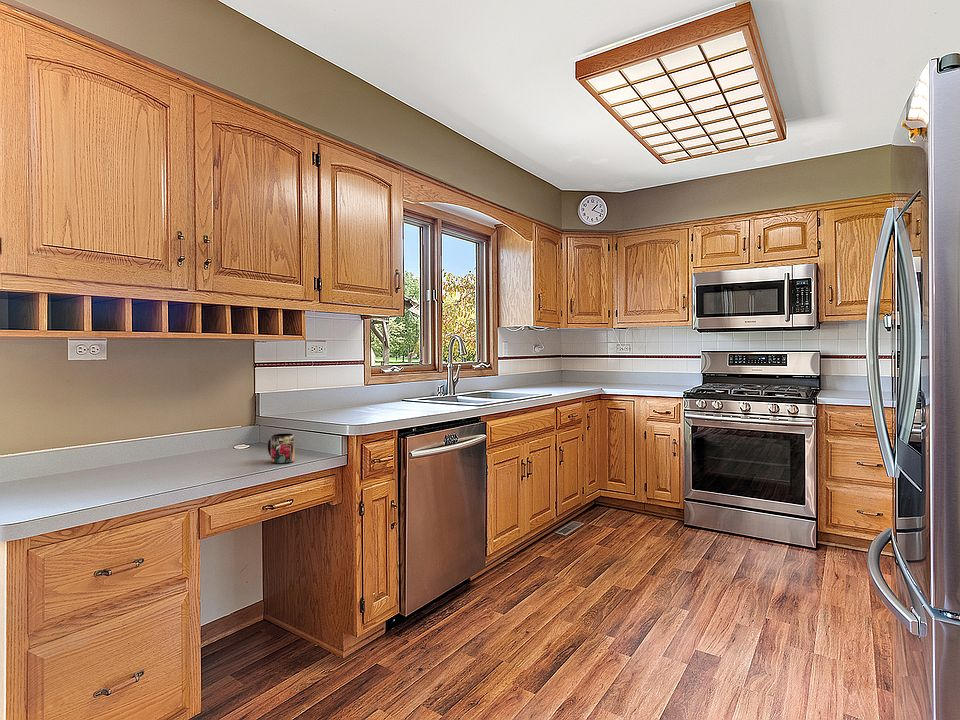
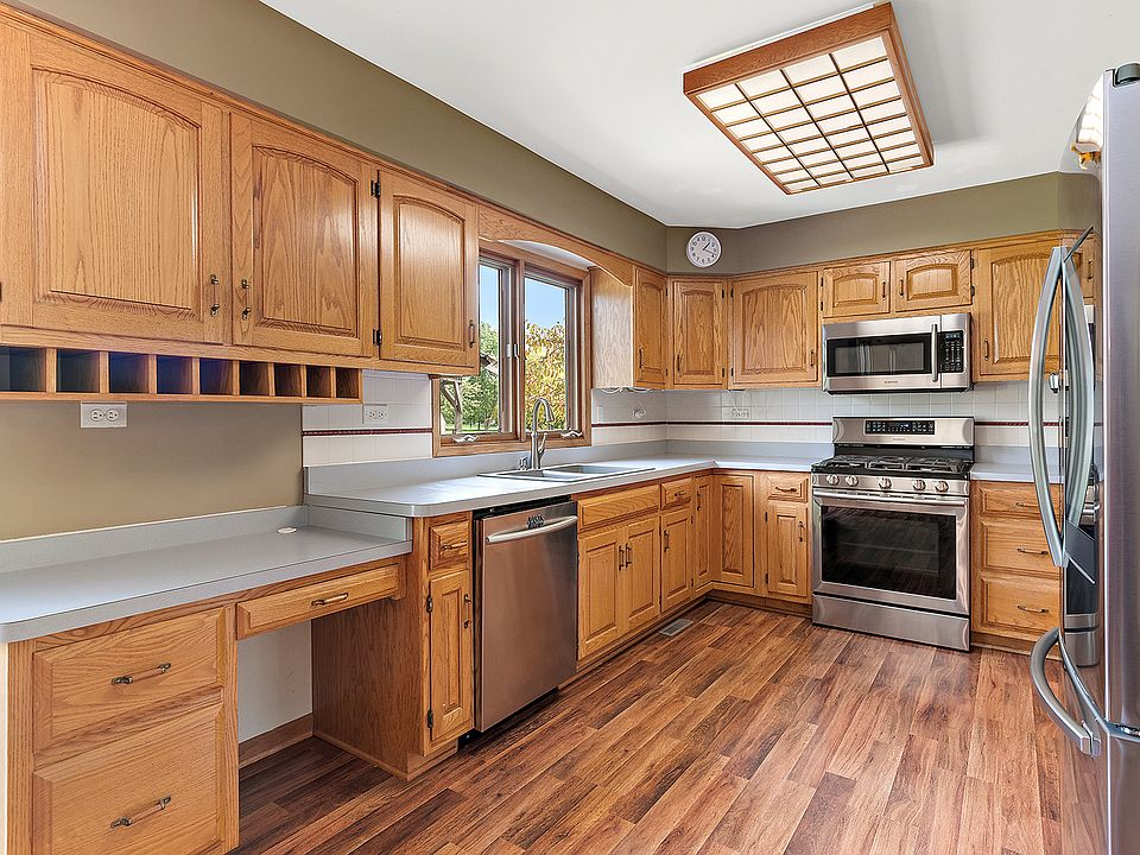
- mug [267,432,295,464]
